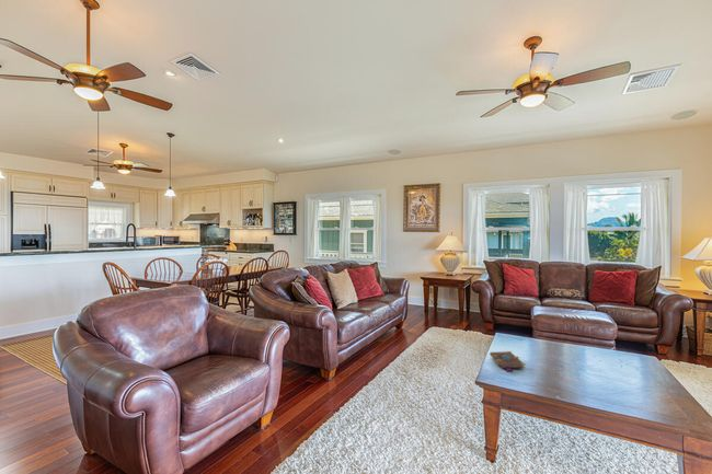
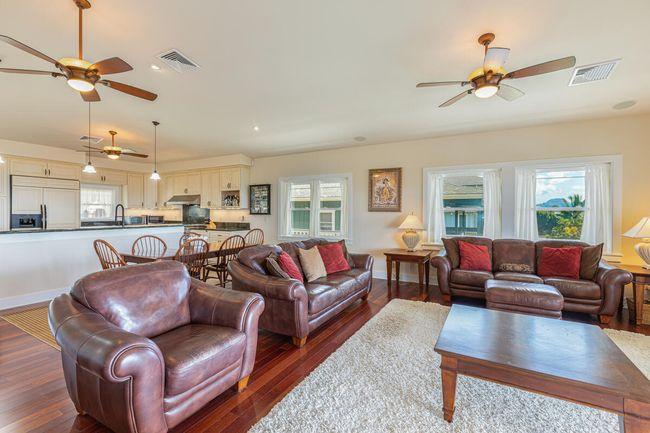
- book [489,350,527,372]
